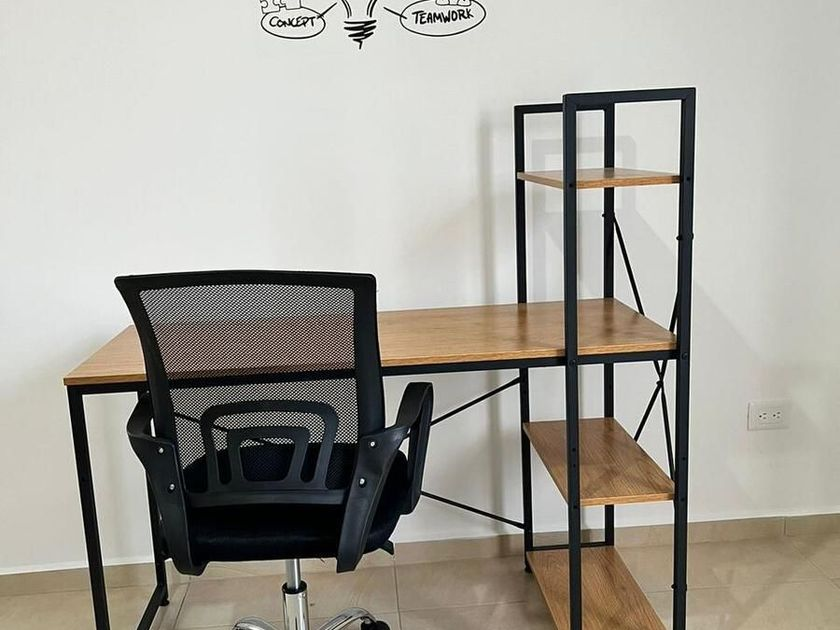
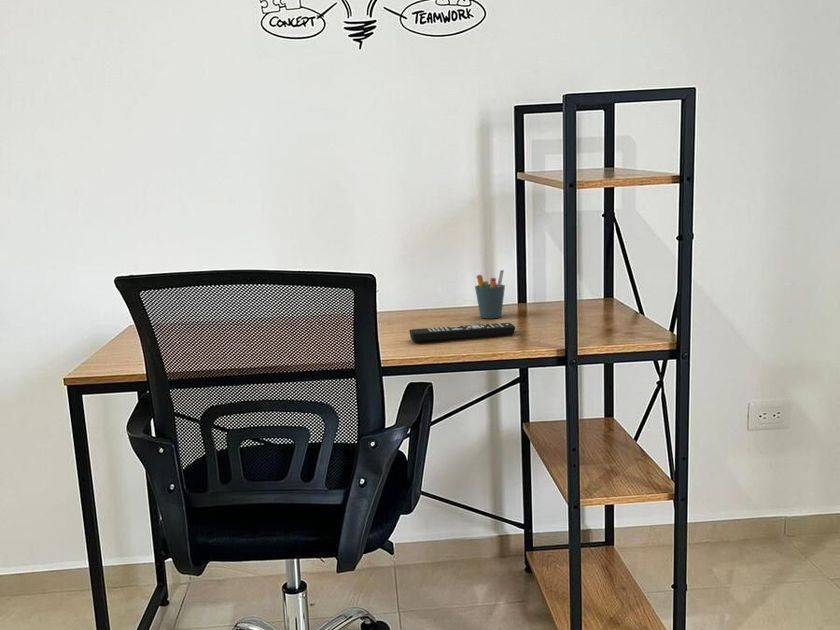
+ pen holder [474,269,506,319]
+ remote control [408,322,516,342]
